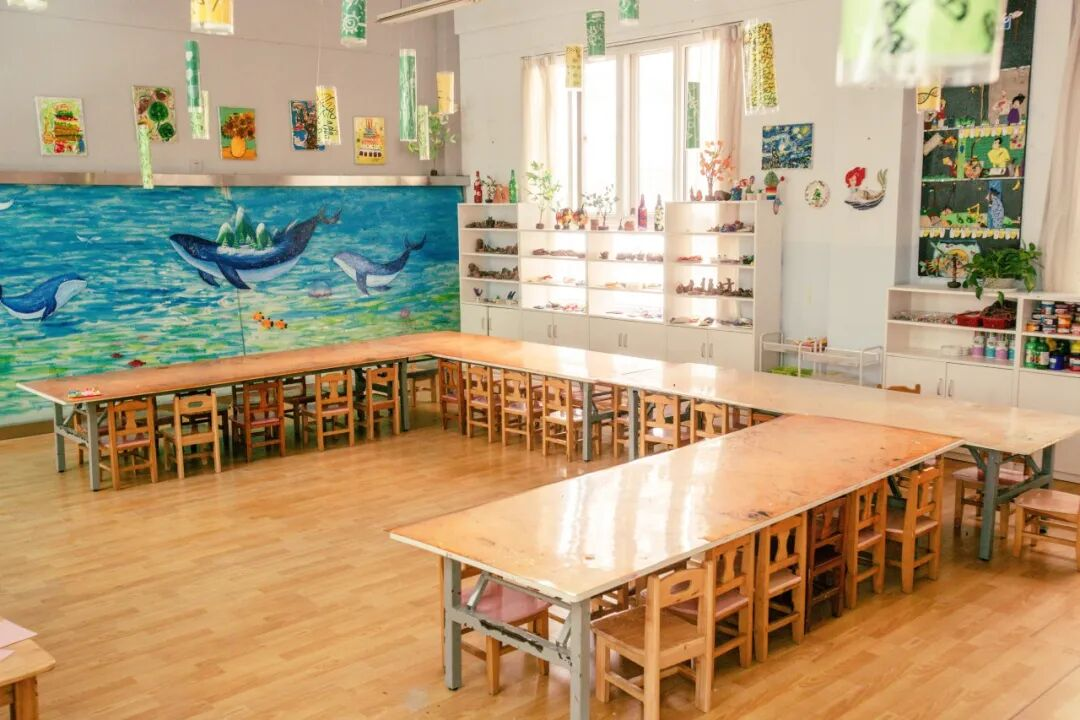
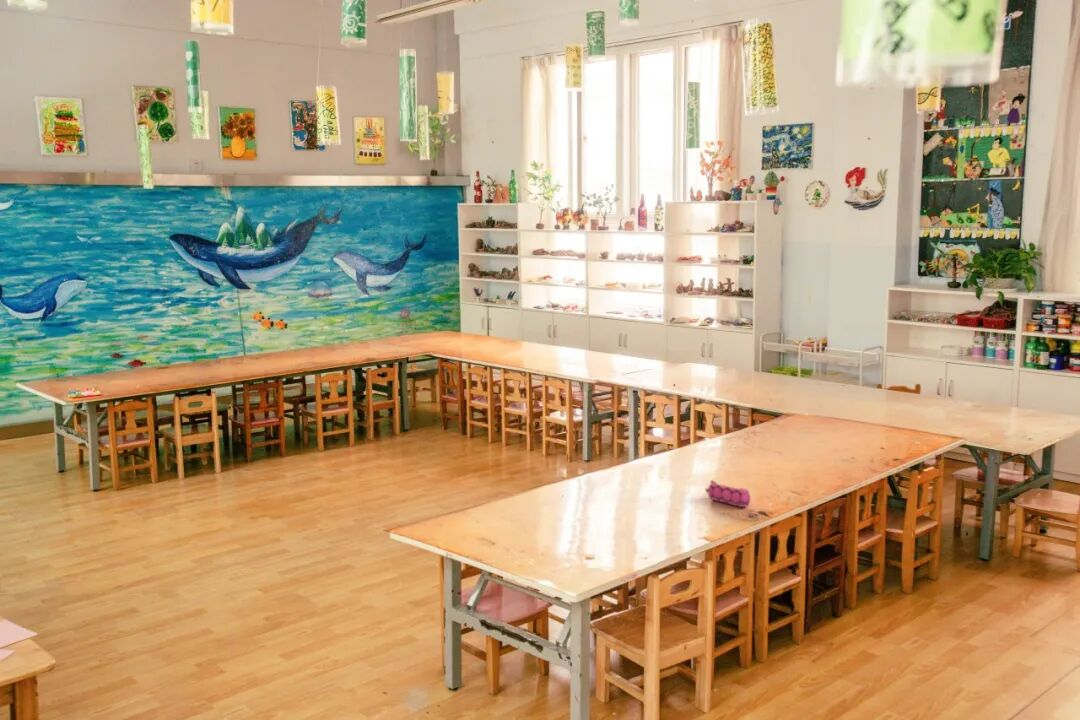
+ pencil case [705,479,751,508]
